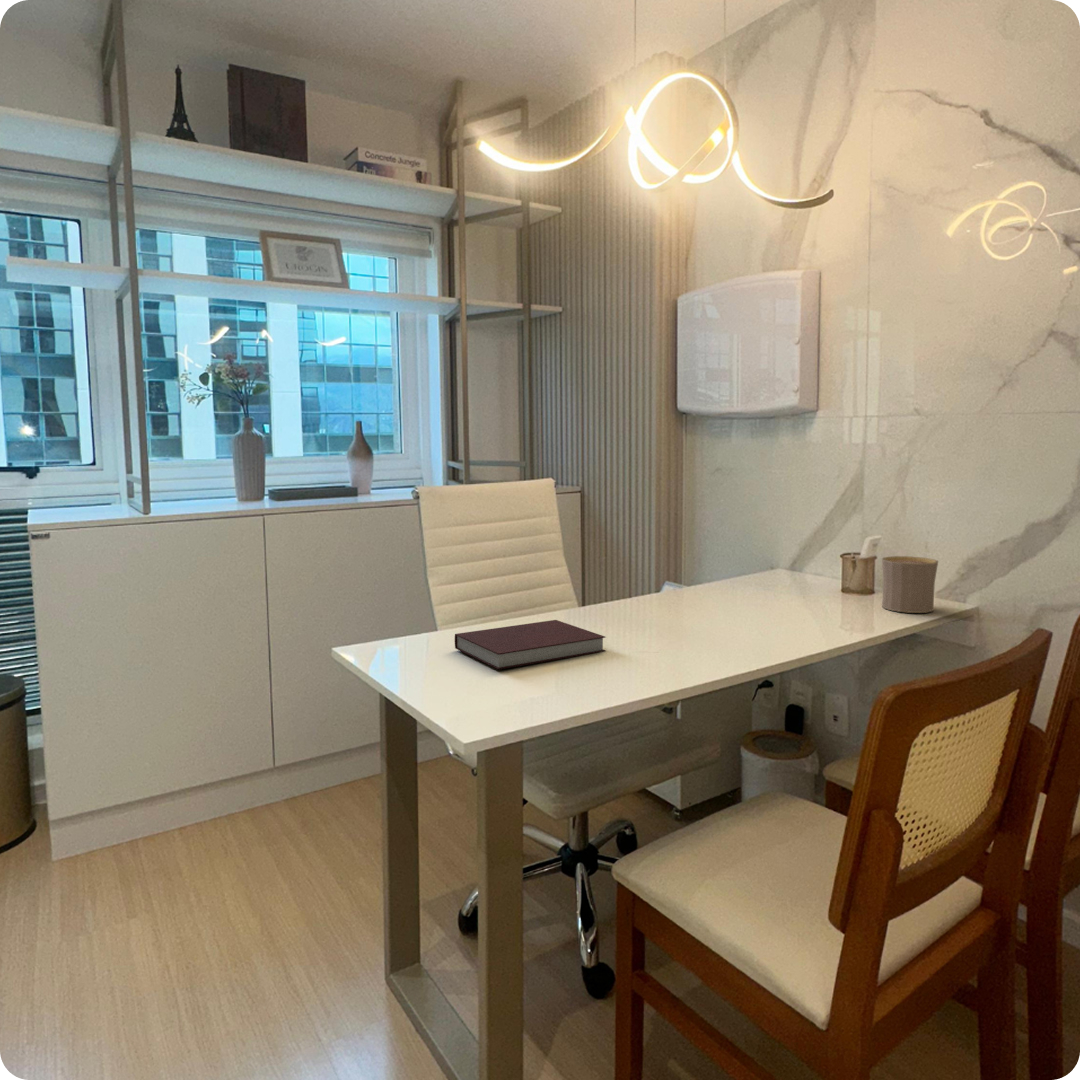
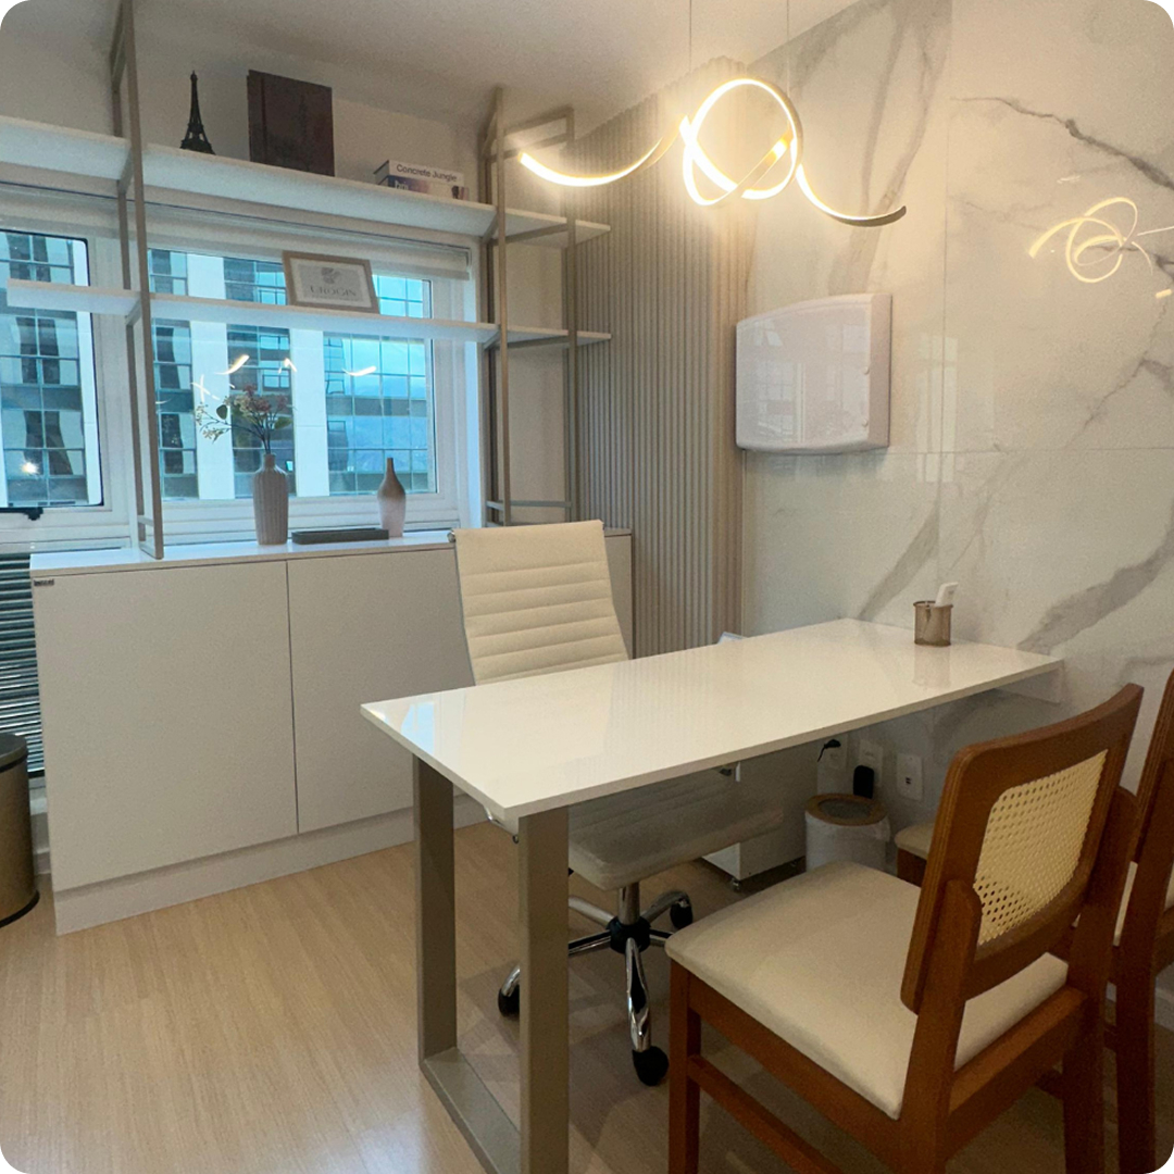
- notebook [454,619,607,671]
- cup [881,555,939,614]
